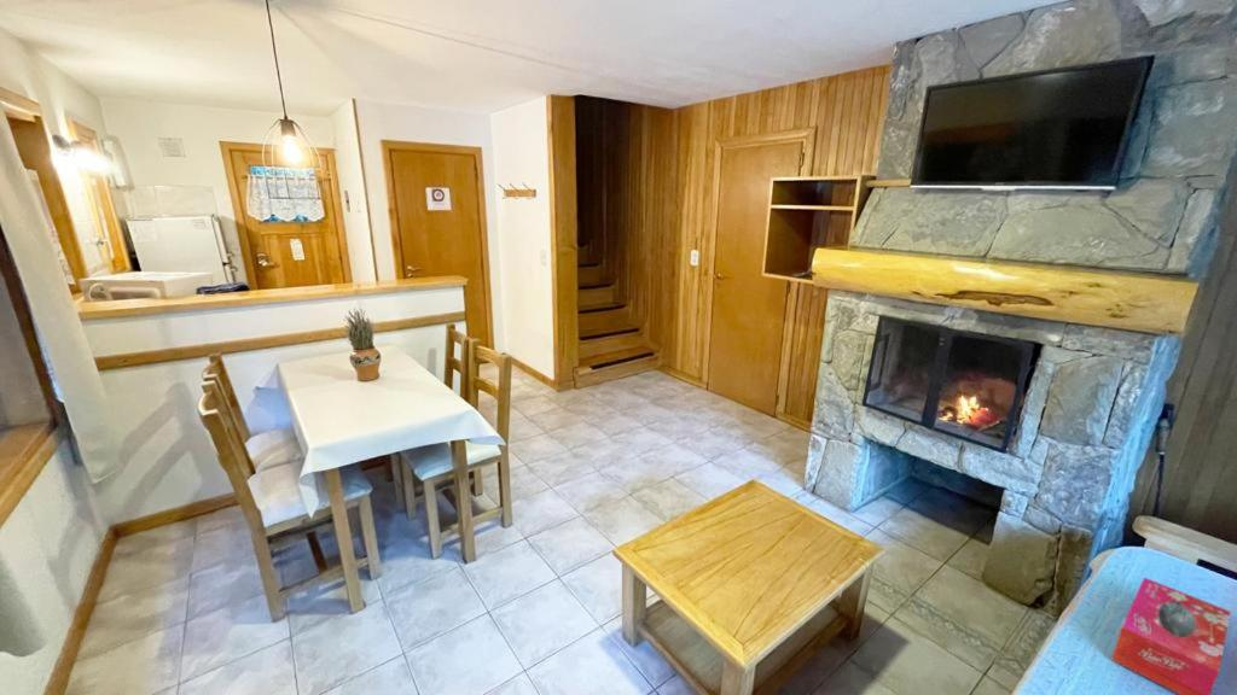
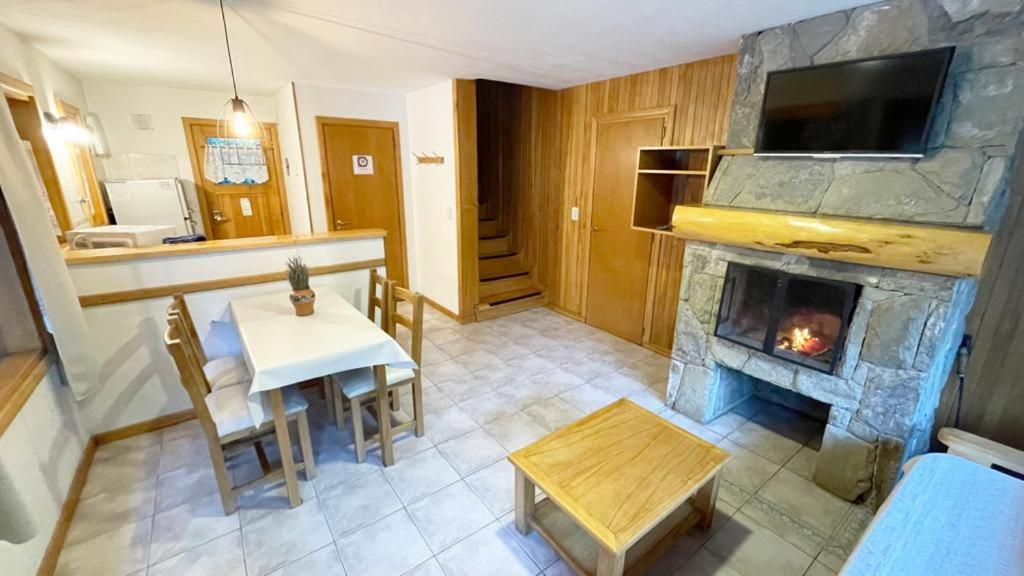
- tissue box [1110,576,1231,695]
